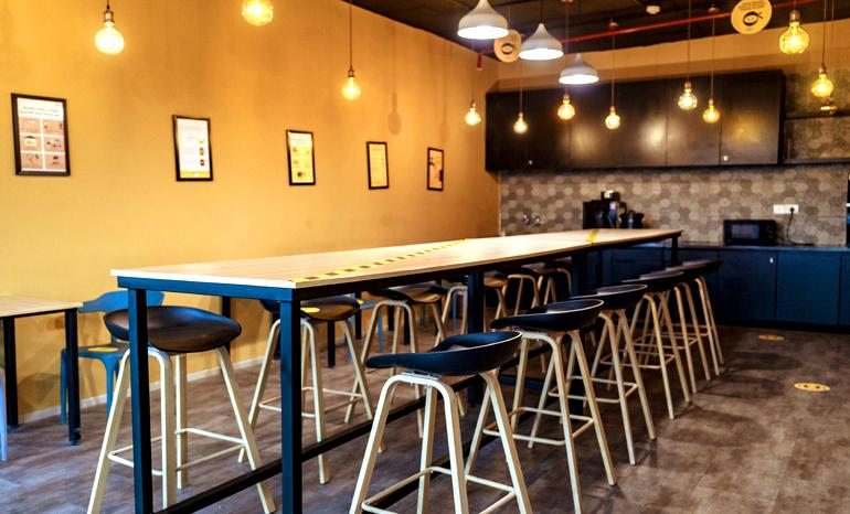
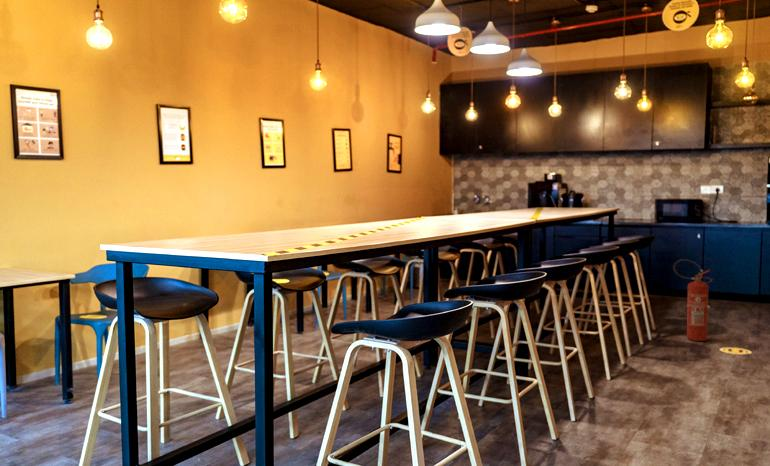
+ fire extinguisher [672,258,714,342]
